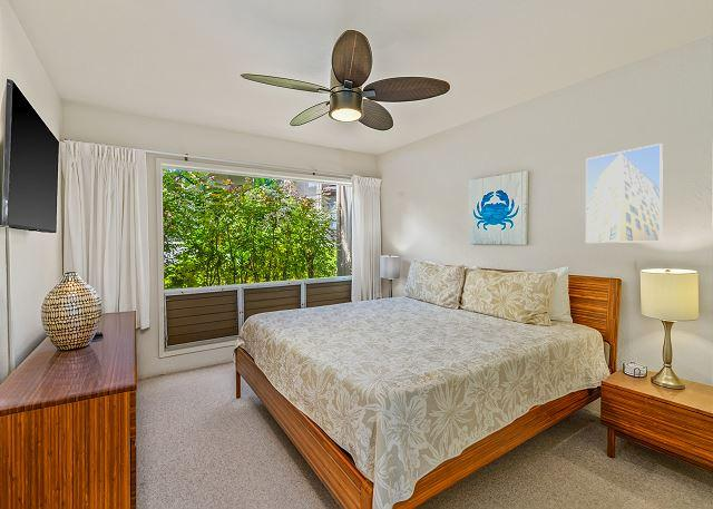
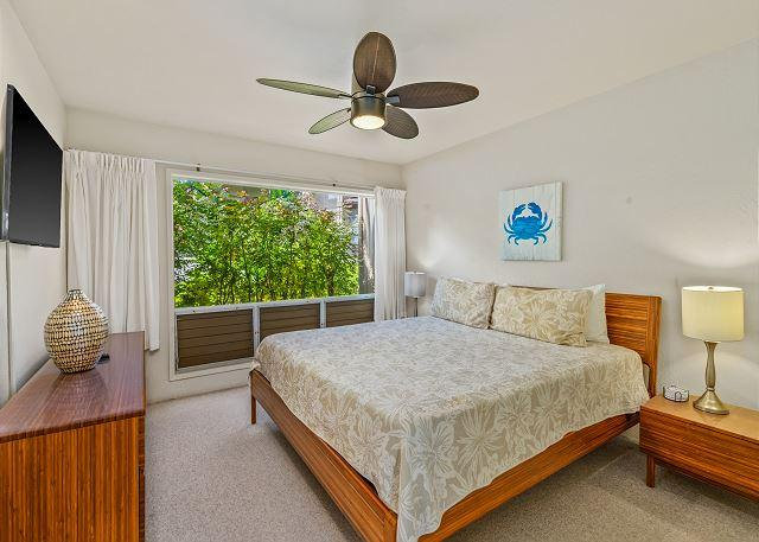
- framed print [585,143,664,244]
